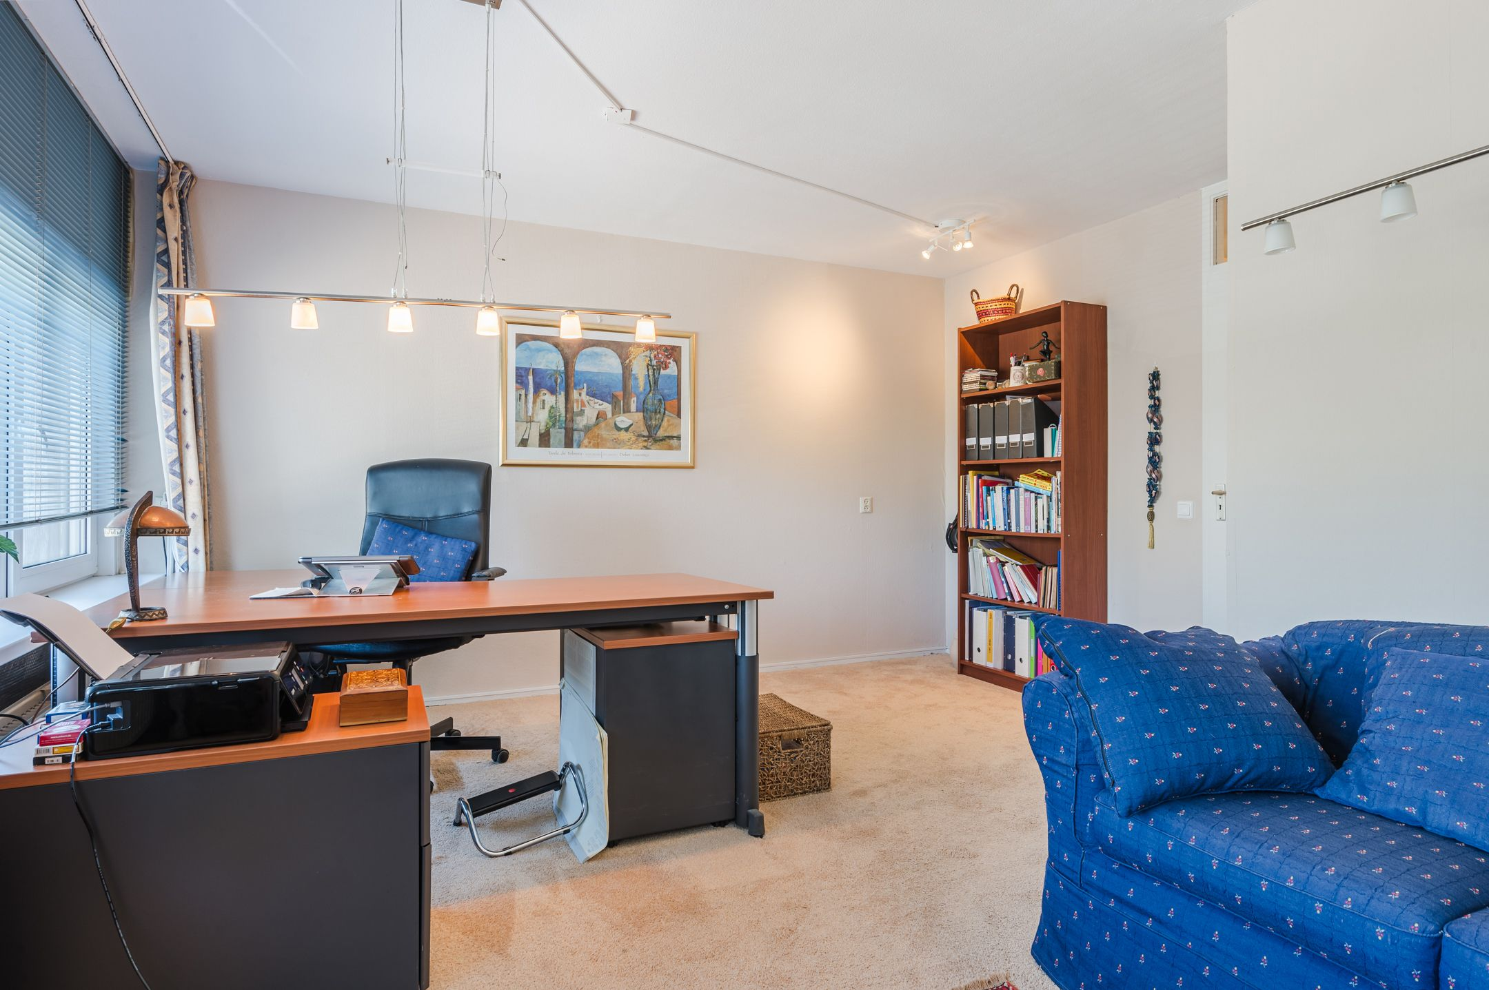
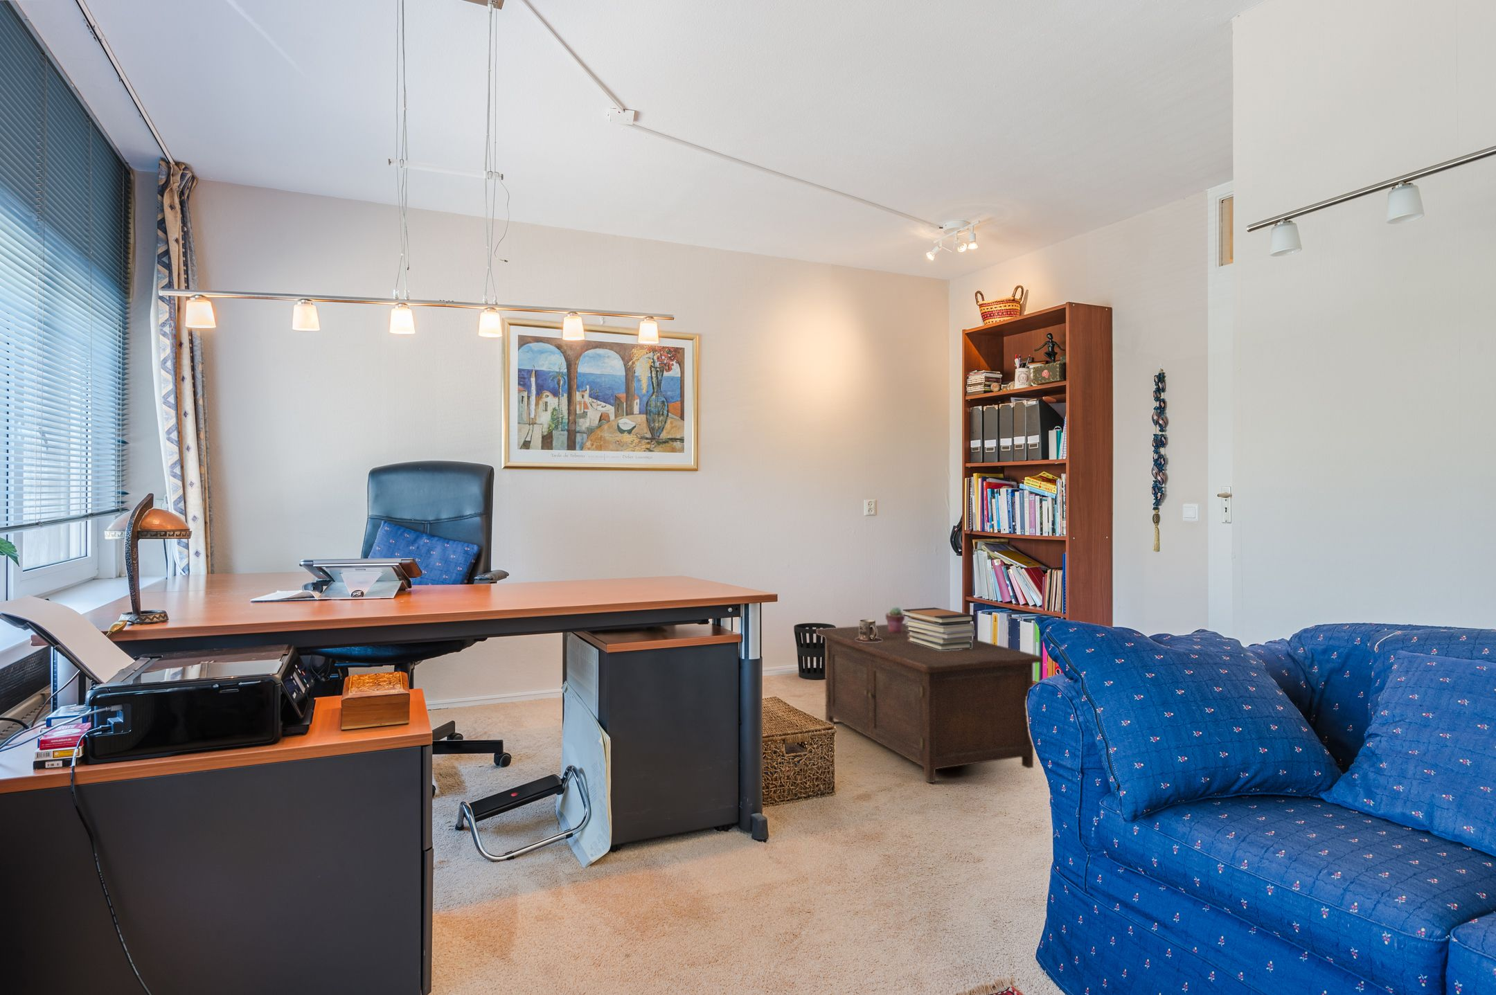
+ cabinet [816,623,1043,783]
+ wastebasket [793,623,836,680]
+ mug [856,619,882,642]
+ book stack [903,606,975,650]
+ potted succulent [885,606,905,633]
